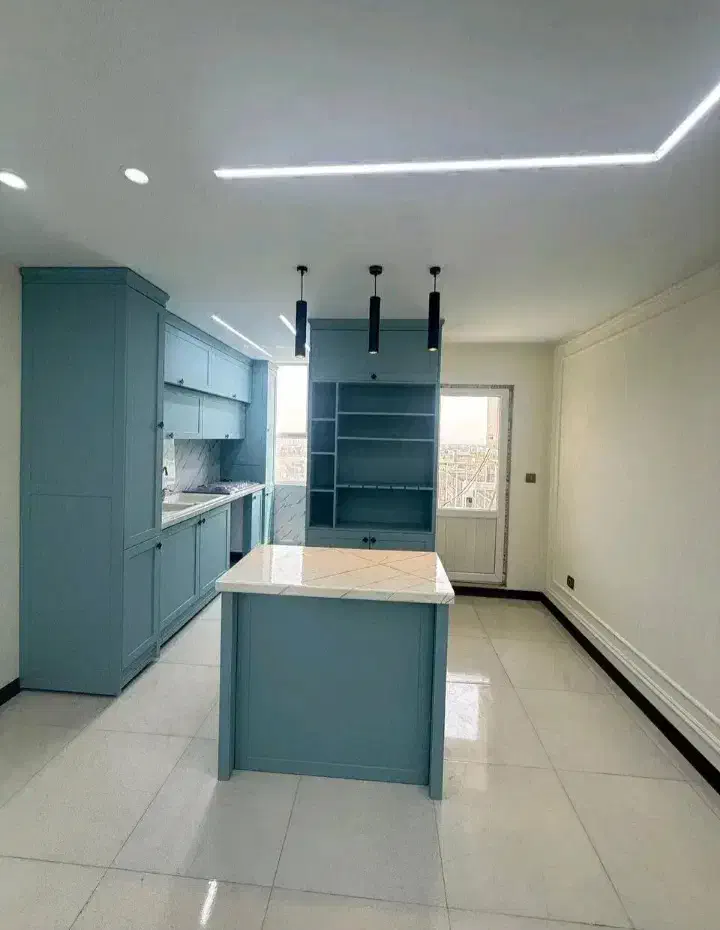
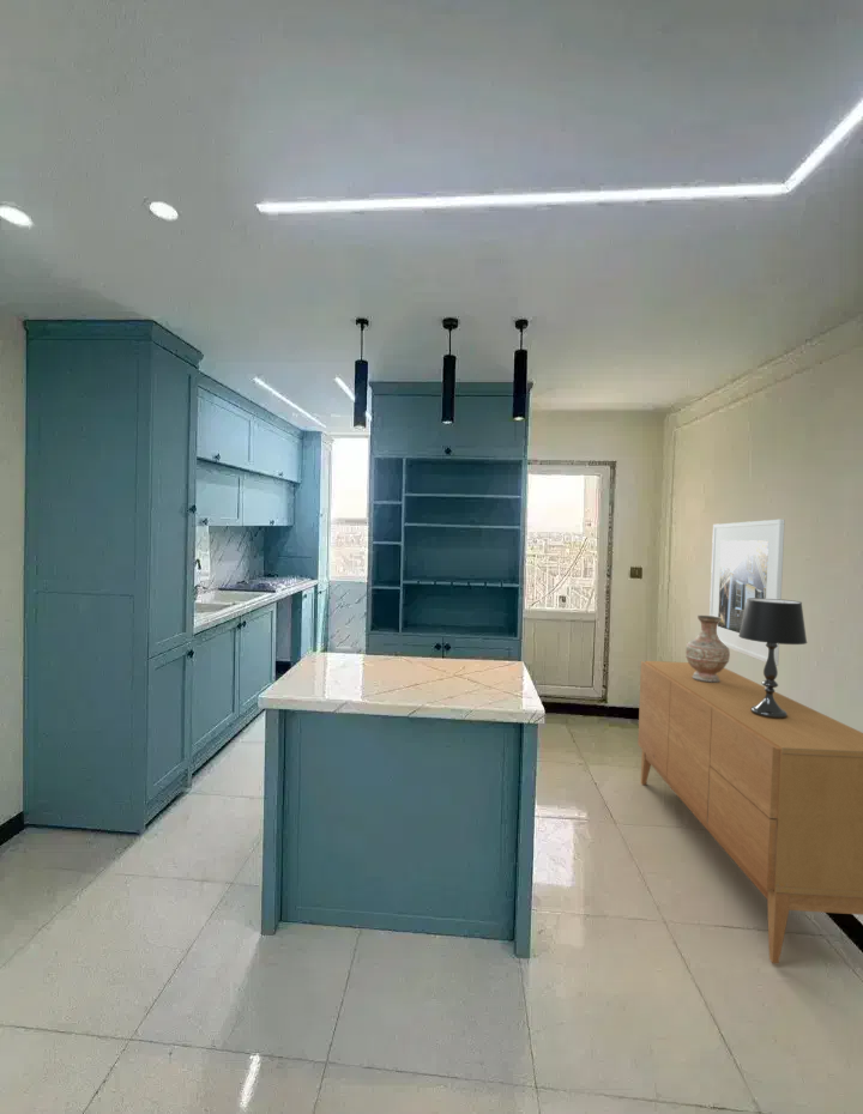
+ vase [684,614,731,683]
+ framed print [708,519,786,667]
+ table lamp [738,598,808,719]
+ sideboard [636,660,863,964]
